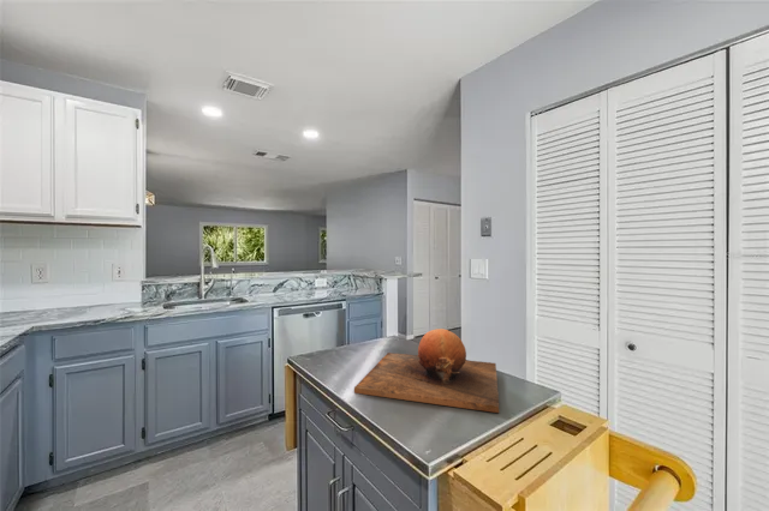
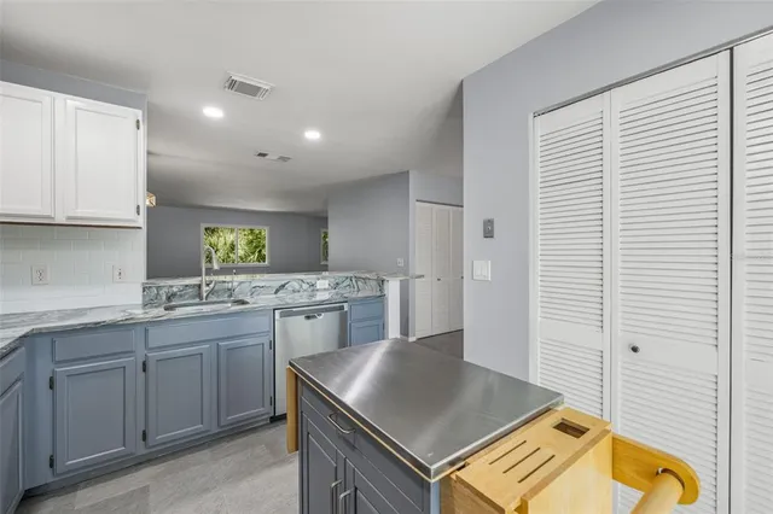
- chopping board [353,327,500,414]
